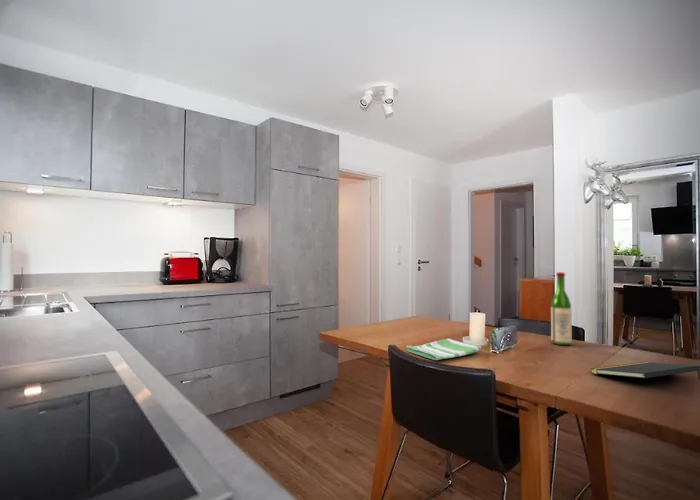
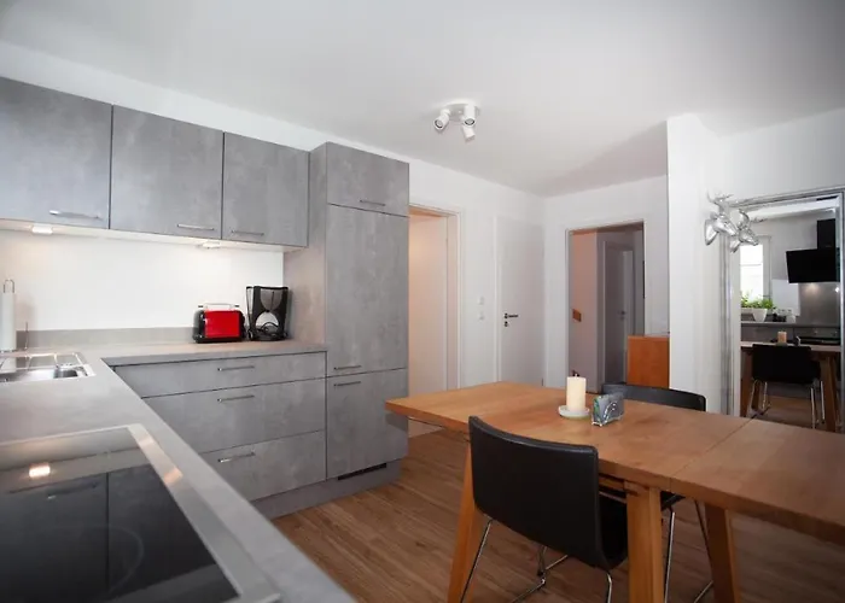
- dish towel [405,338,482,361]
- notepad [590,361,700,381]
- wine bottle [550,271,573,346]
